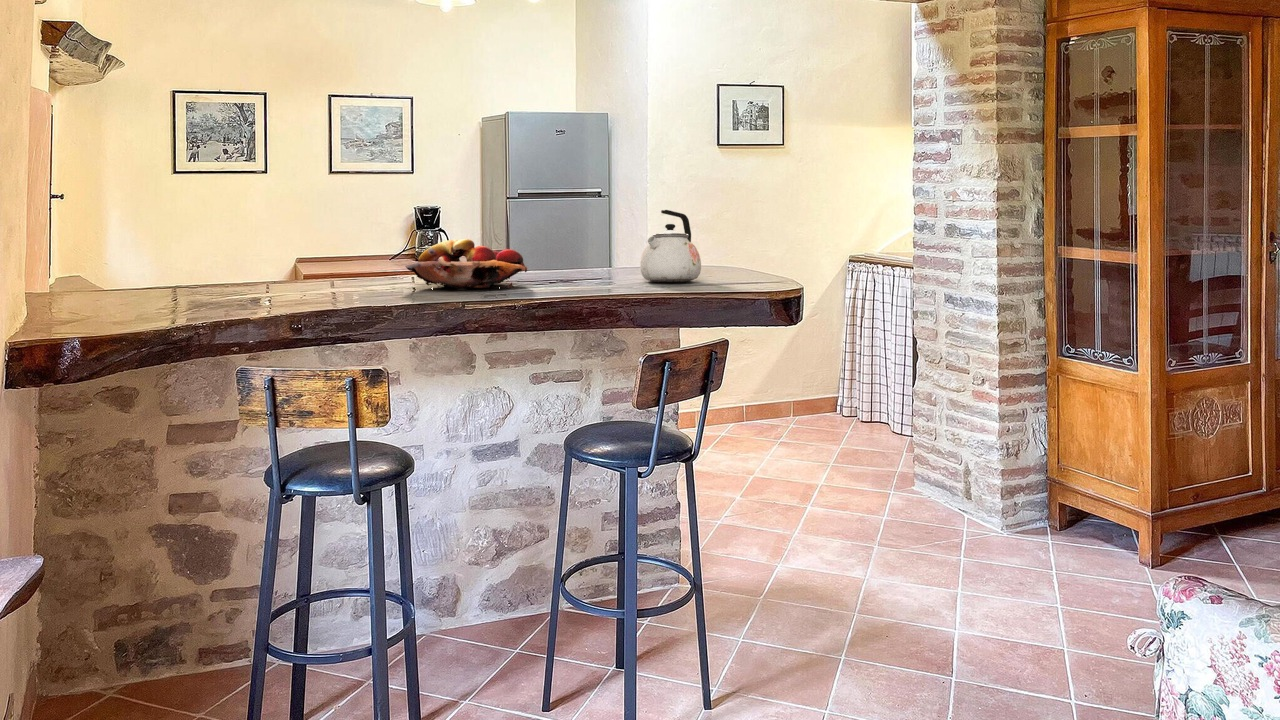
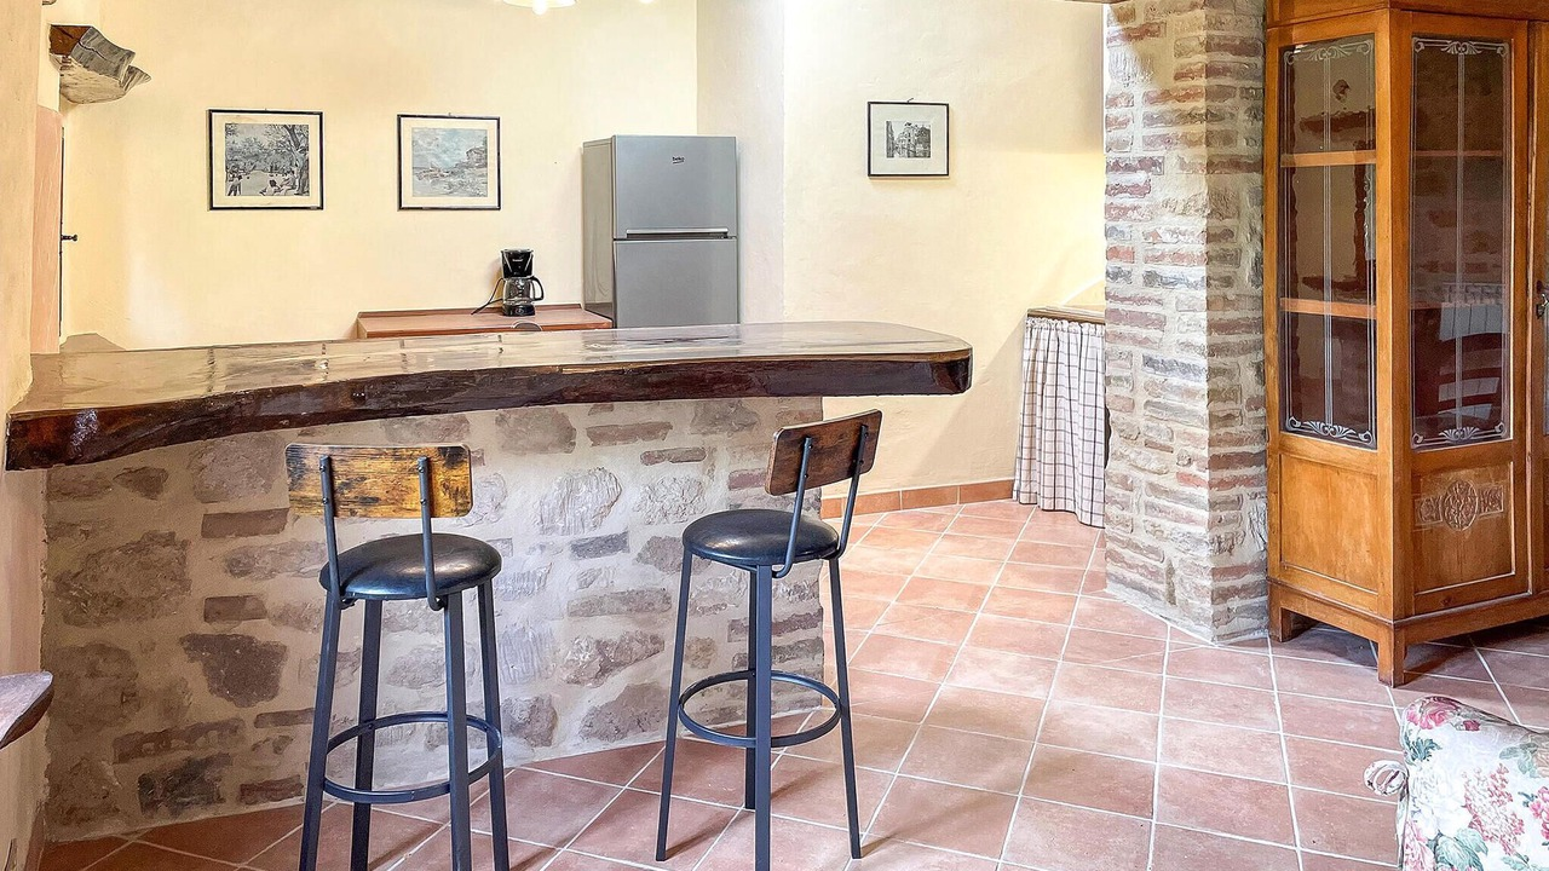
- kettle [639,209,702,283]
- fruit basket [404,238,528,290]
